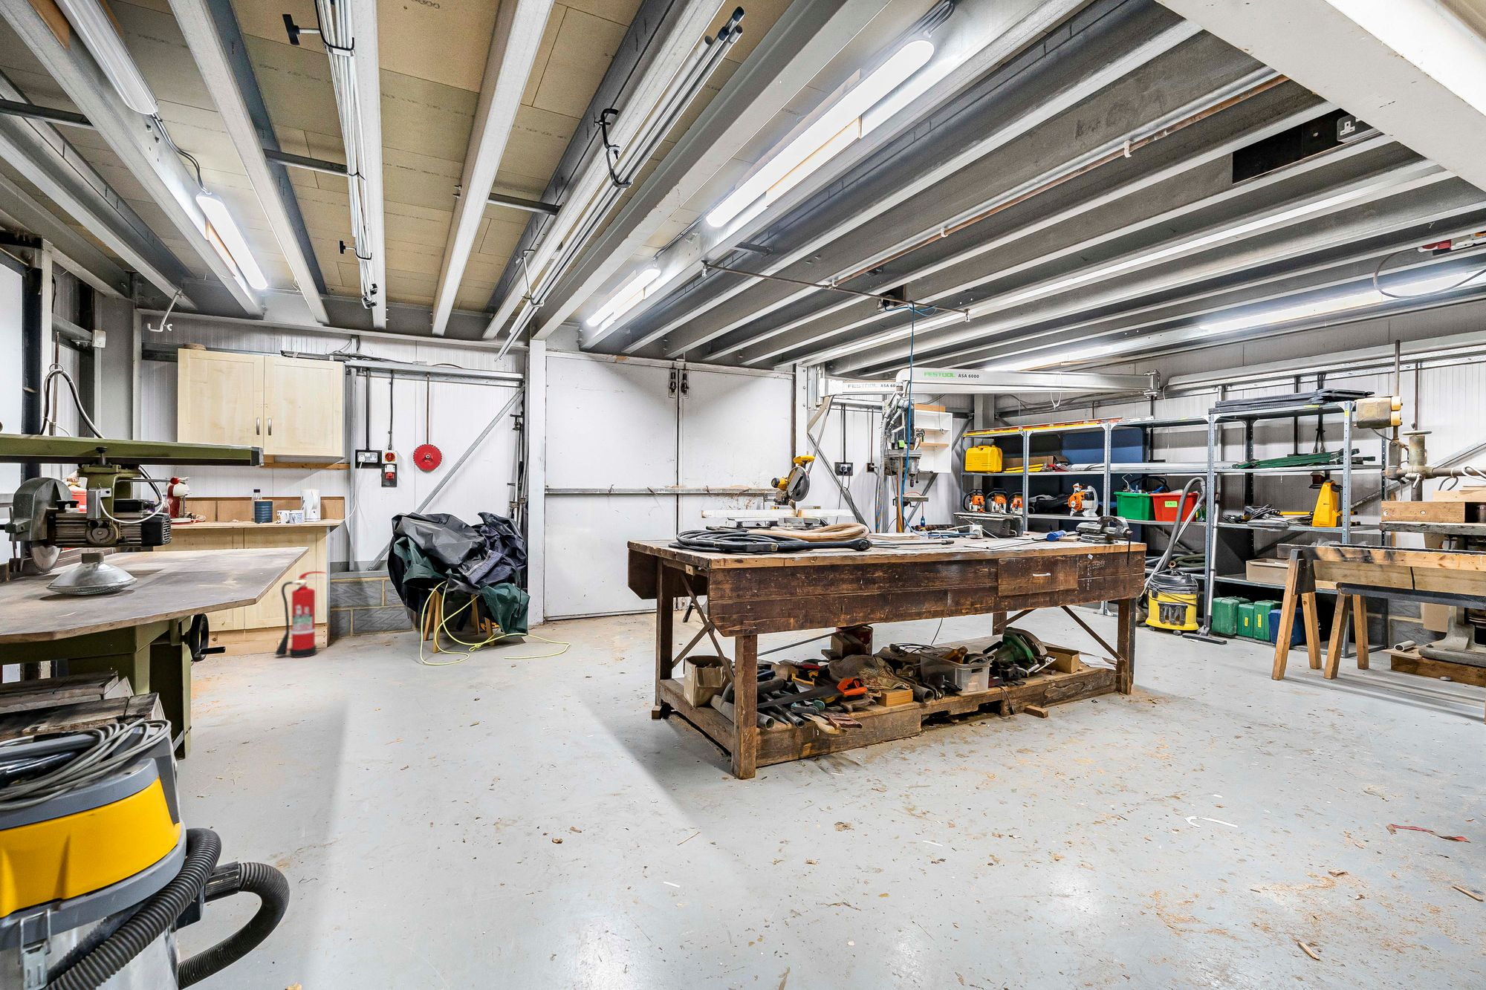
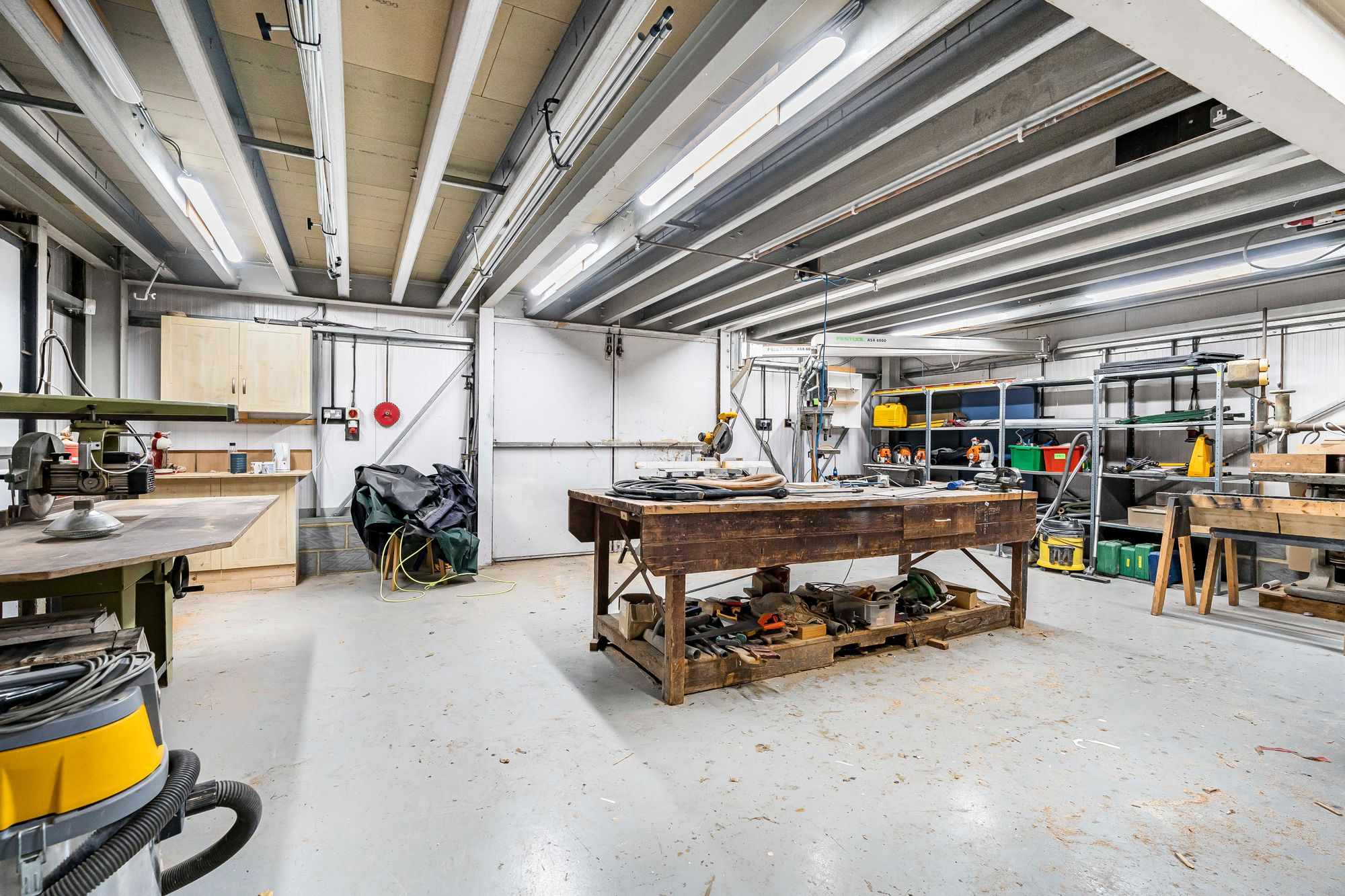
- fire extinguisher [274,570,328,659]
